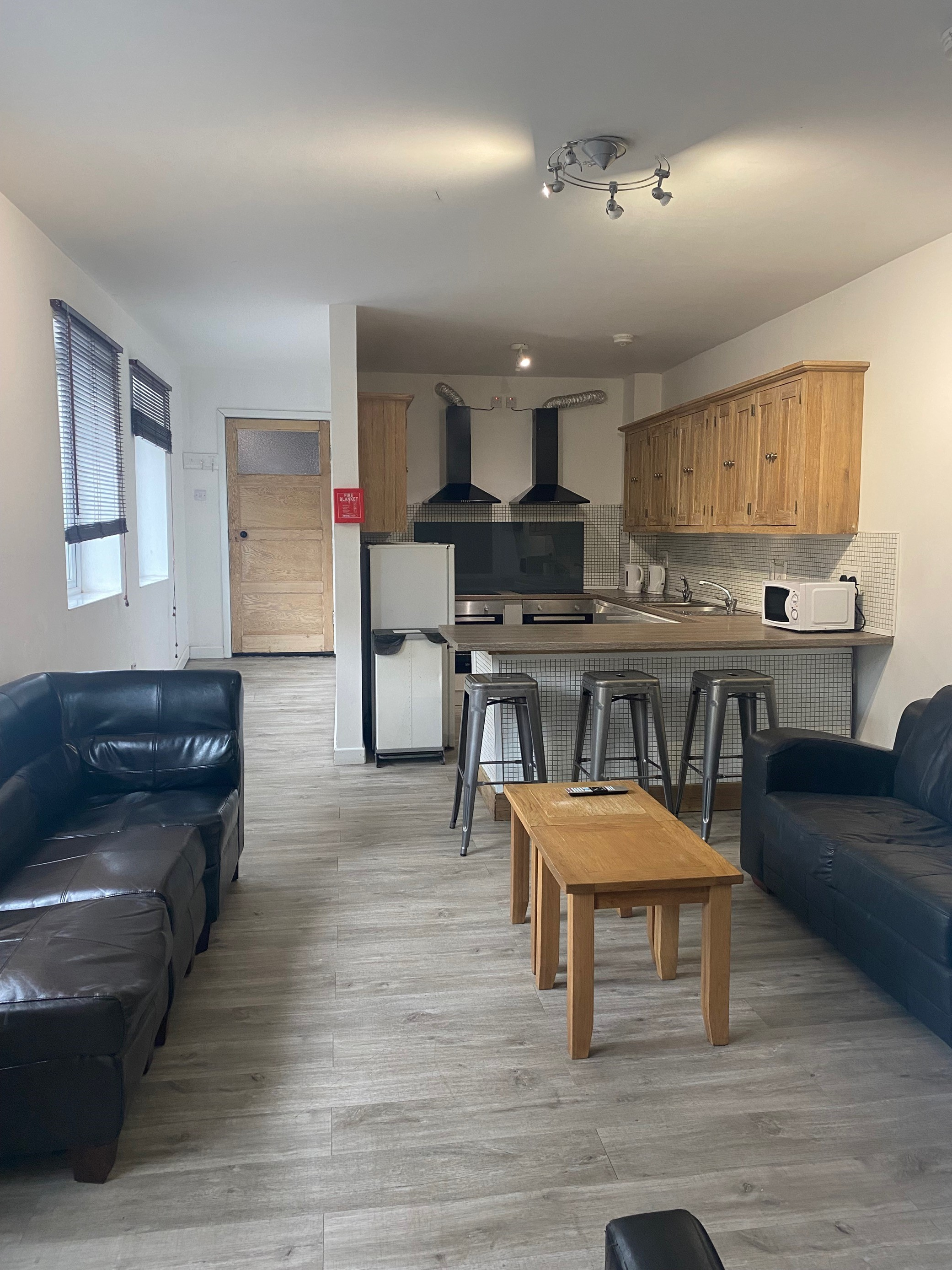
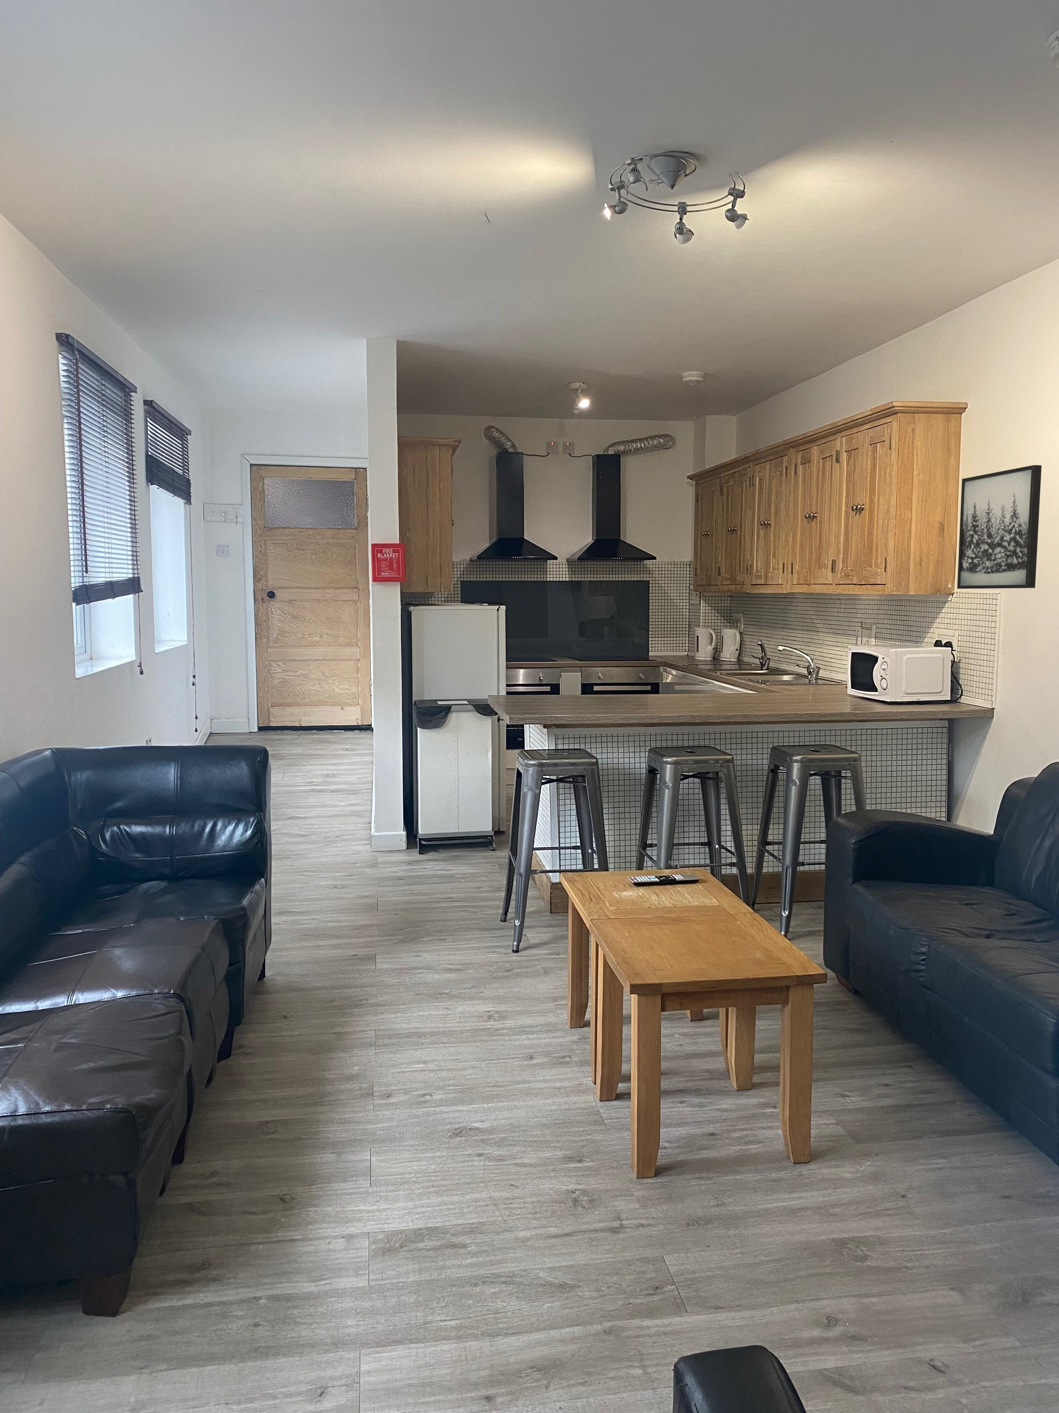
+ wall art [957,465,1042,590]
